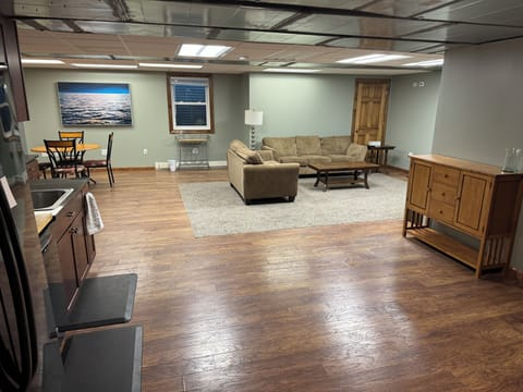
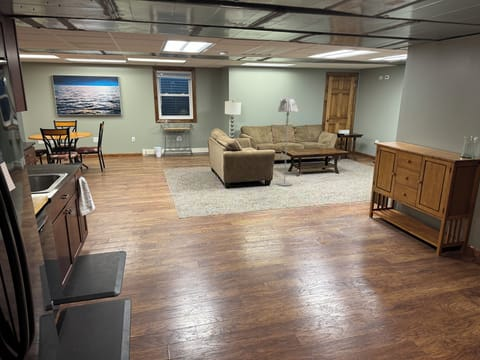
+ floor lamp [276,98,299,187]
